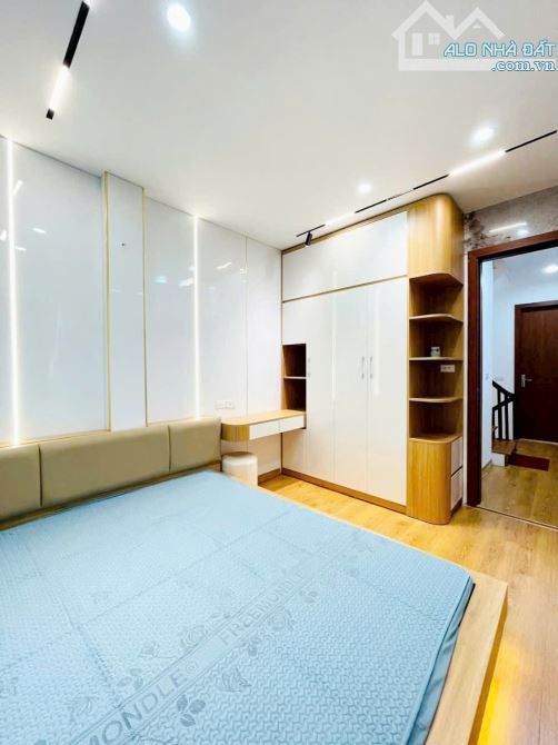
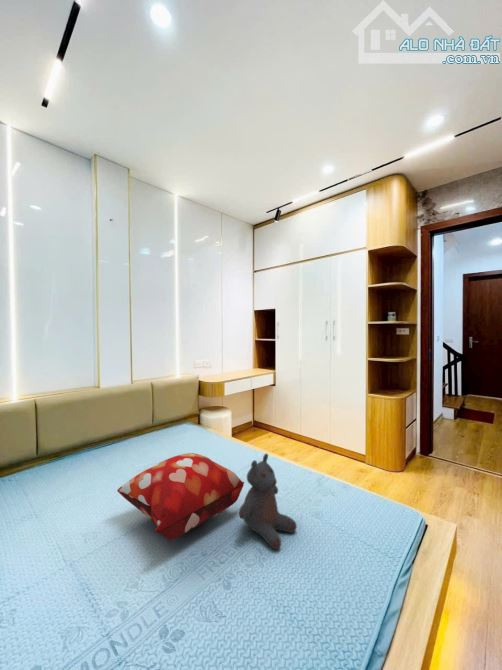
+ teddy bear [238,452,298,550]
+ decorative pillow [116,452,245,542]
